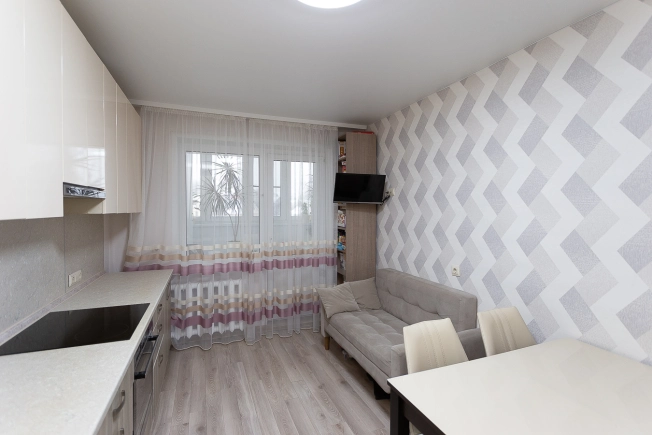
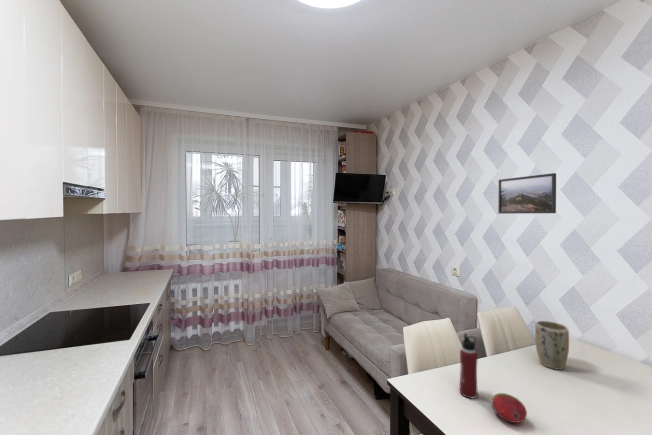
+ fruit [491,392,528,424]
+ plant pot [534,320,570,371]
+ water bottle [459,332,479,399]
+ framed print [497,172,557,215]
